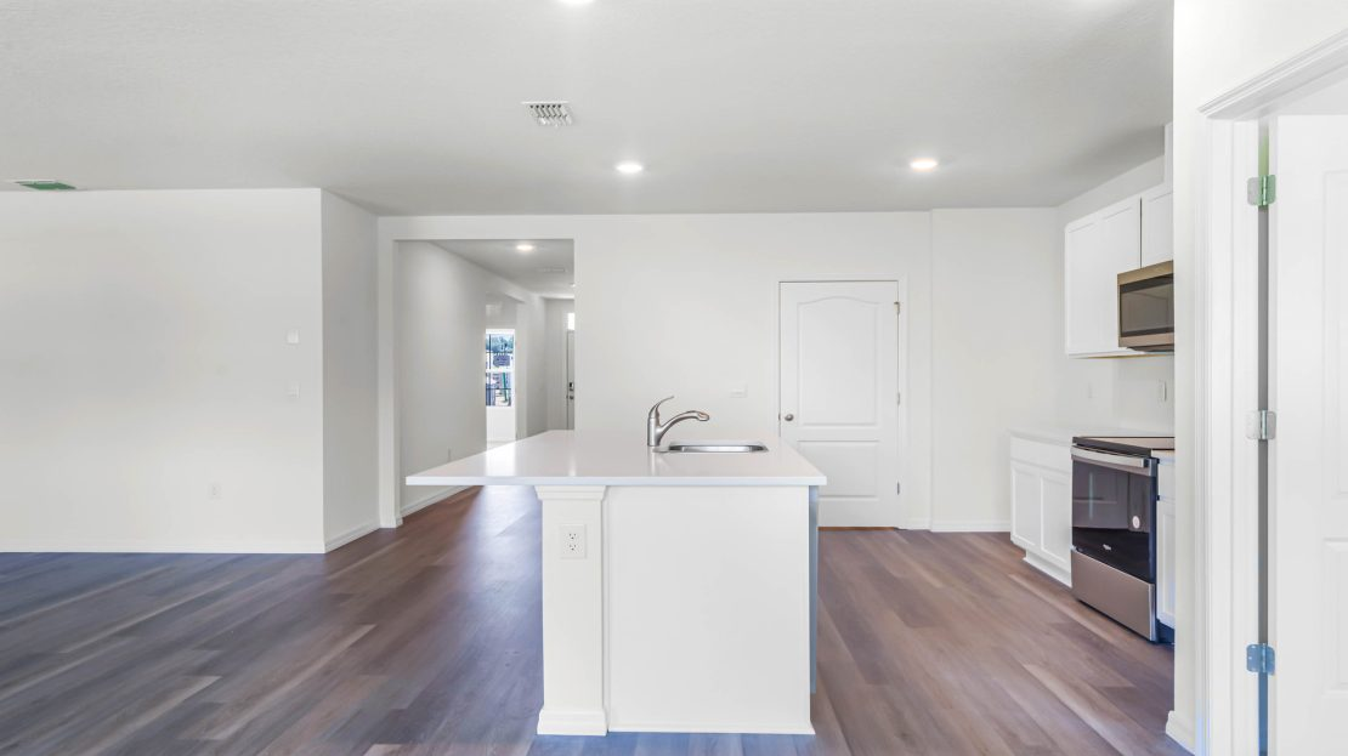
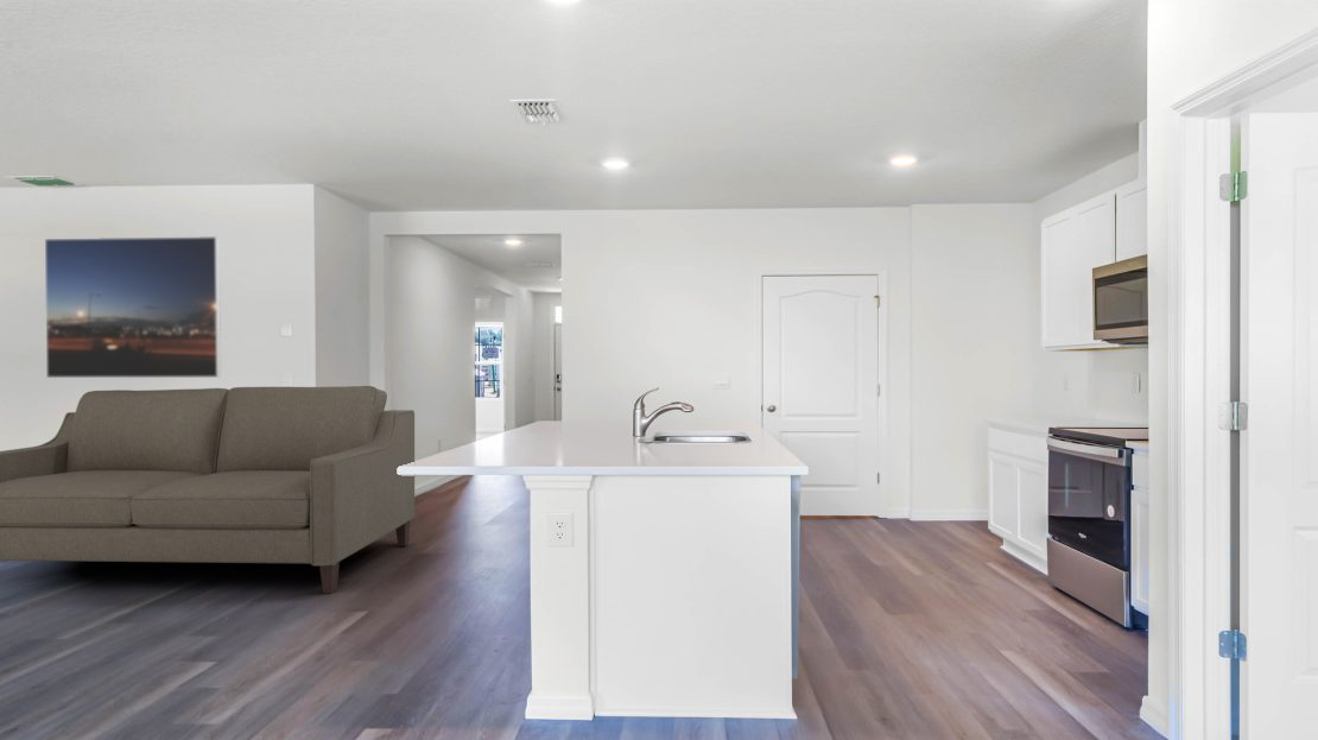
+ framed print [44,235,222,379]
+ sofa [0,385,416,595]
